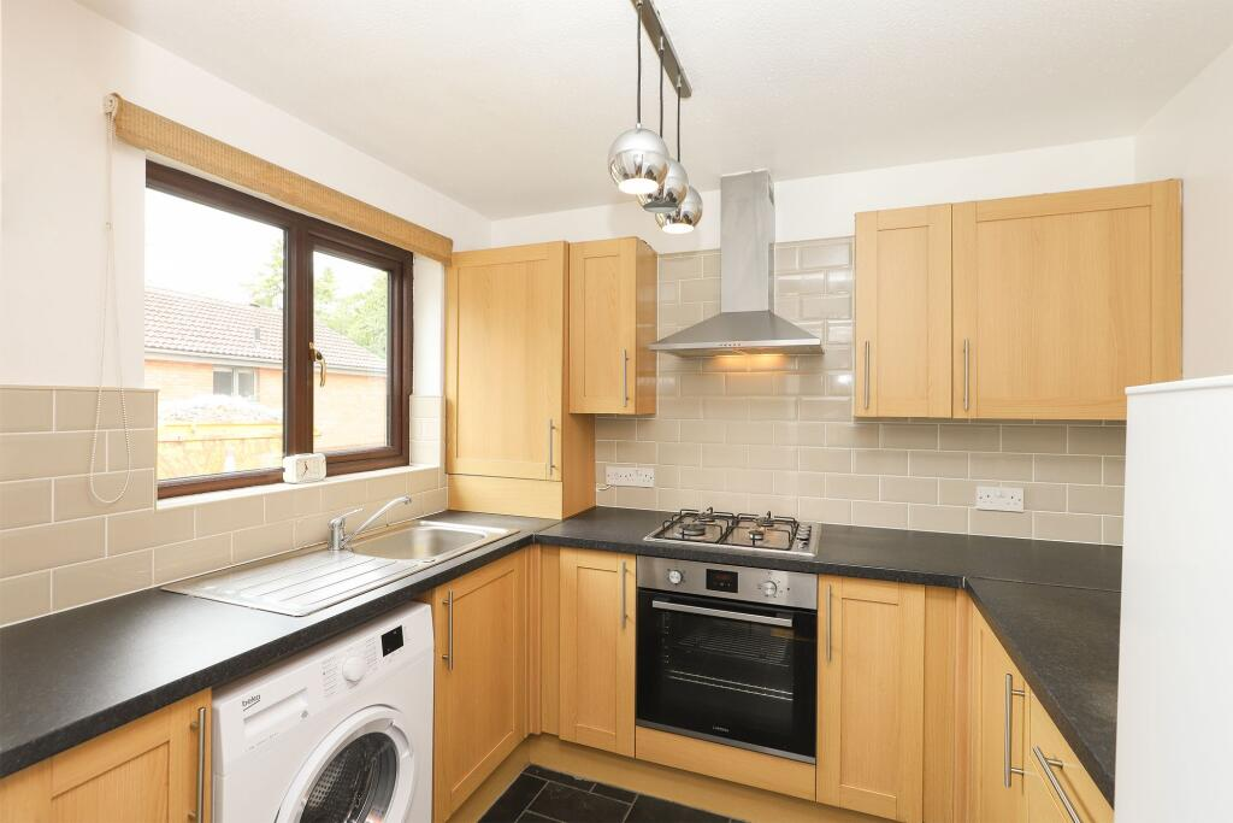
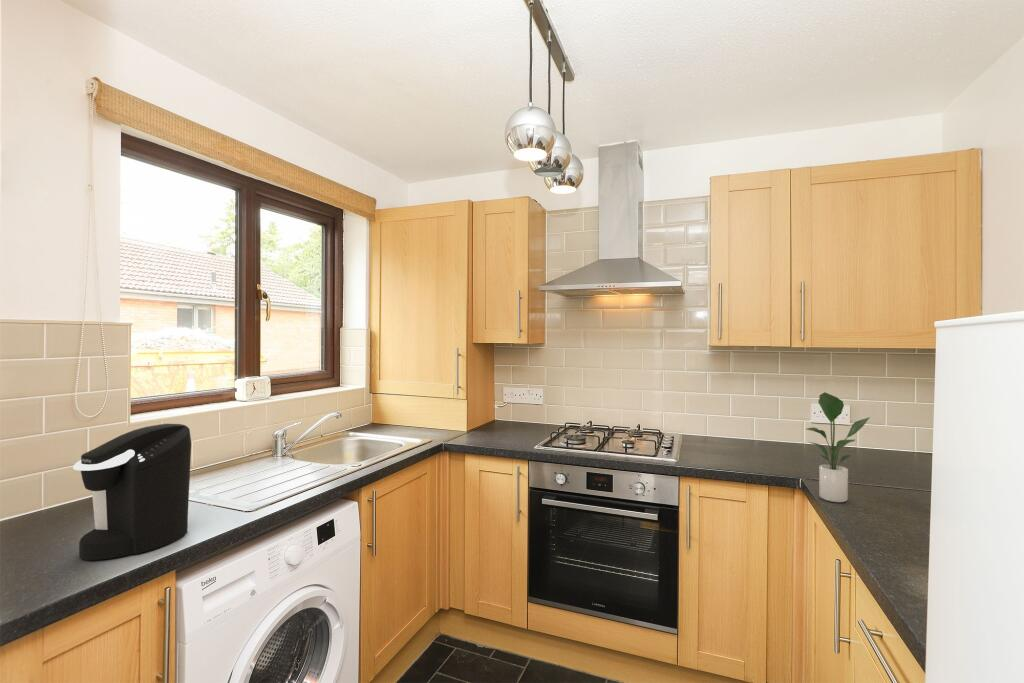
+ potted plant [805,391,871,503]
+ coffee maker [72,423,192,561]
